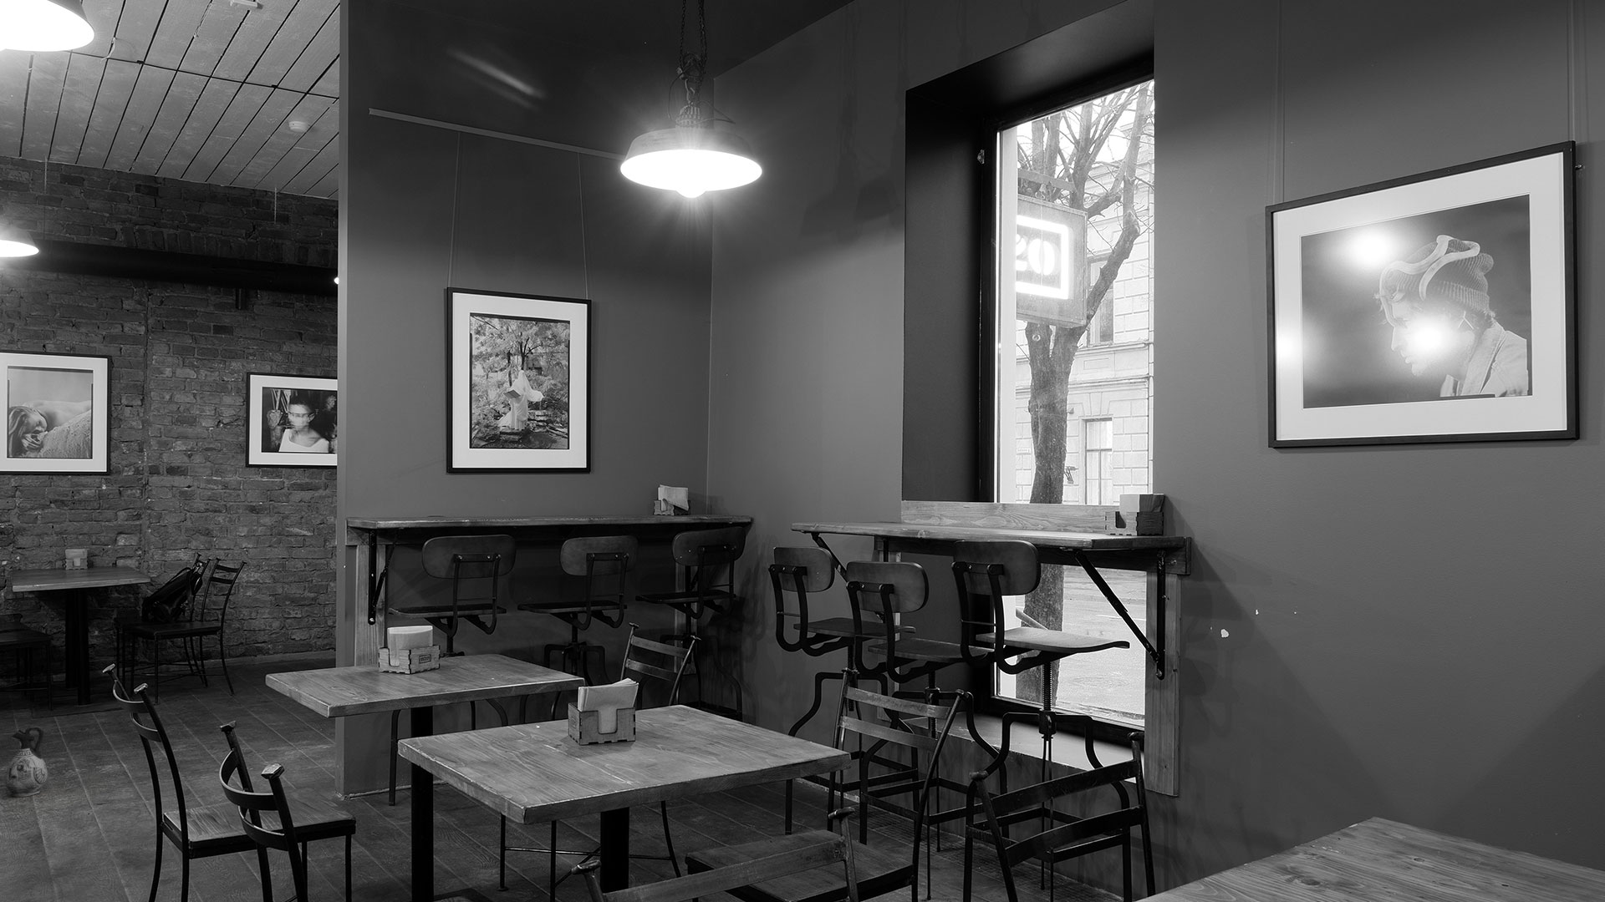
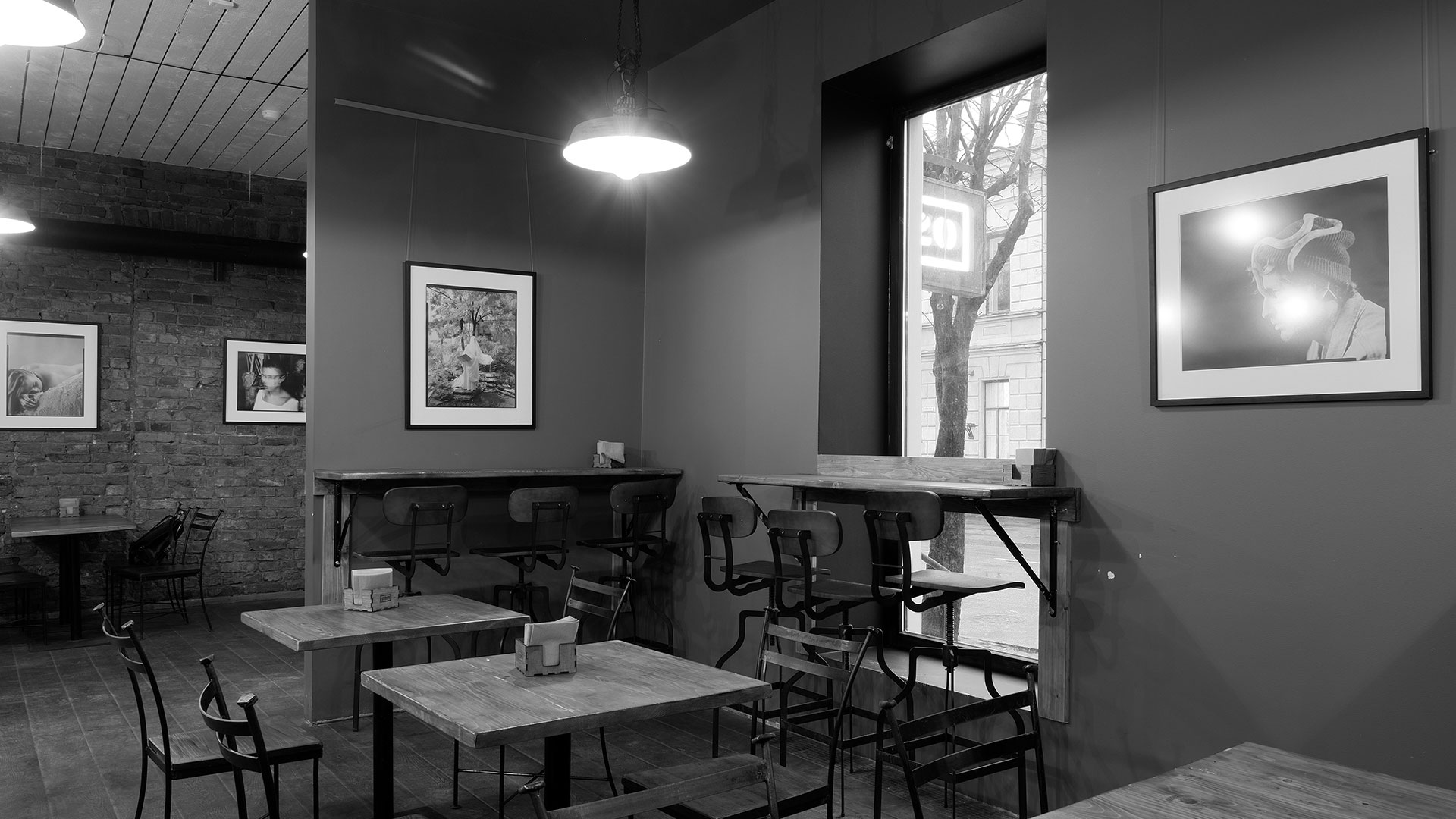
- ceramic jug [3,725,49,797]
